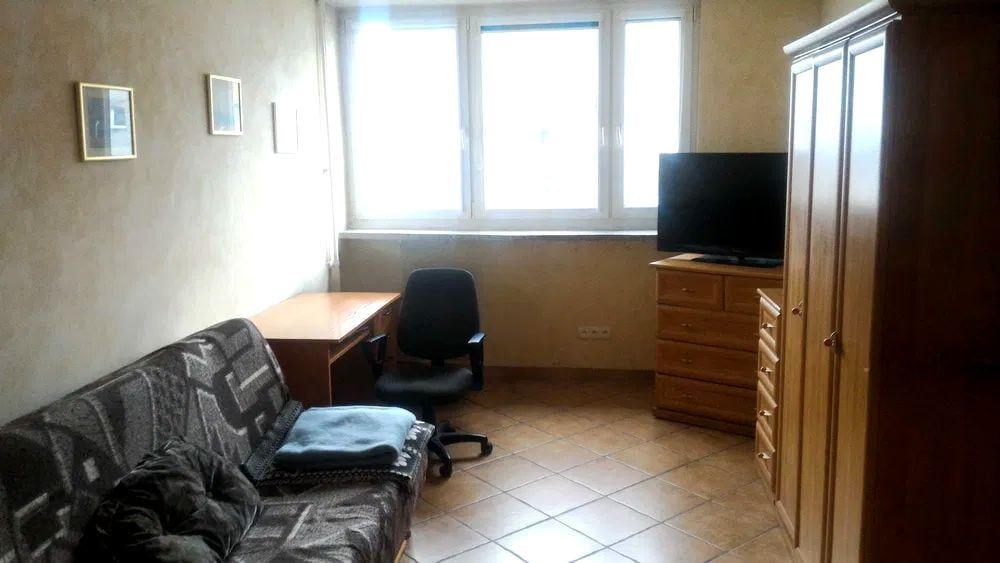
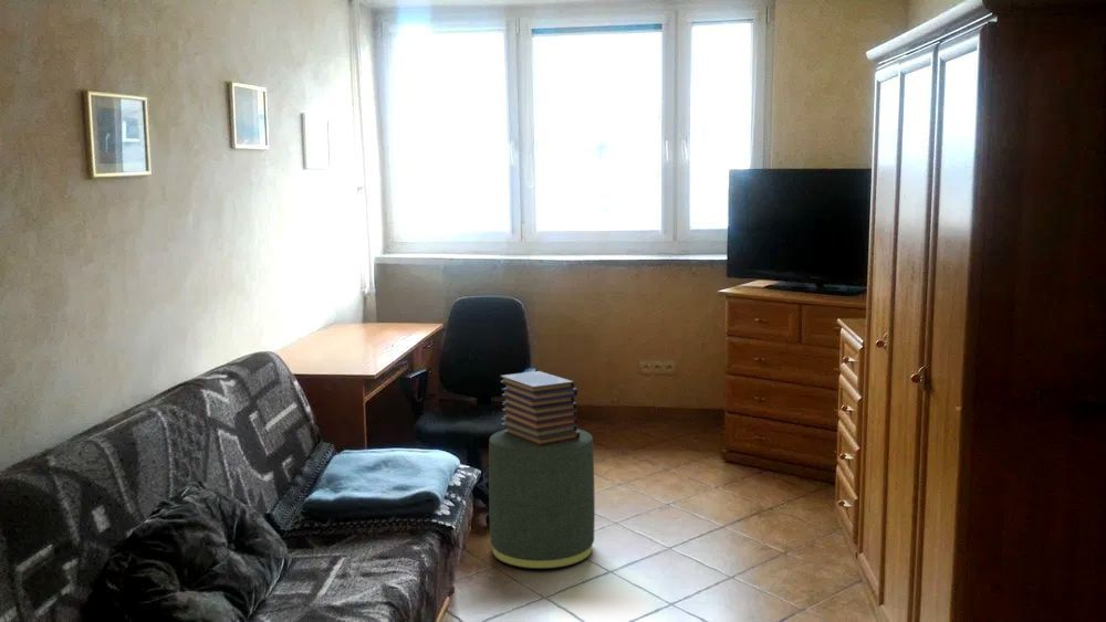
+ ottoman [488,428,596,570]
+ book stack [499,370,580,446]
